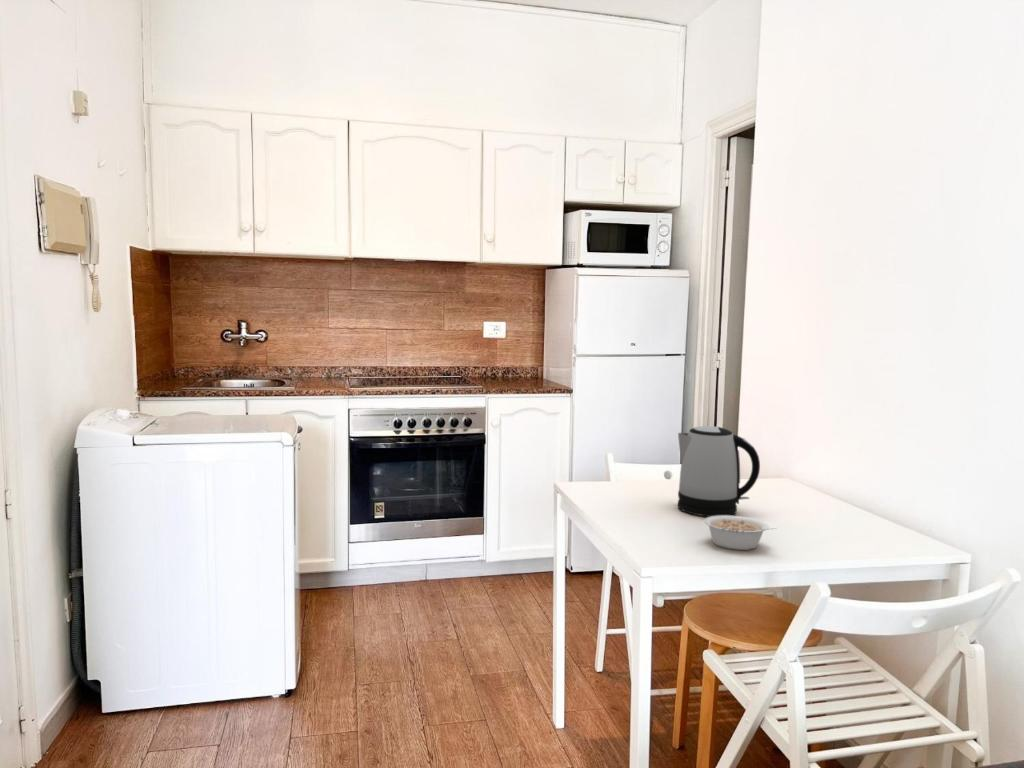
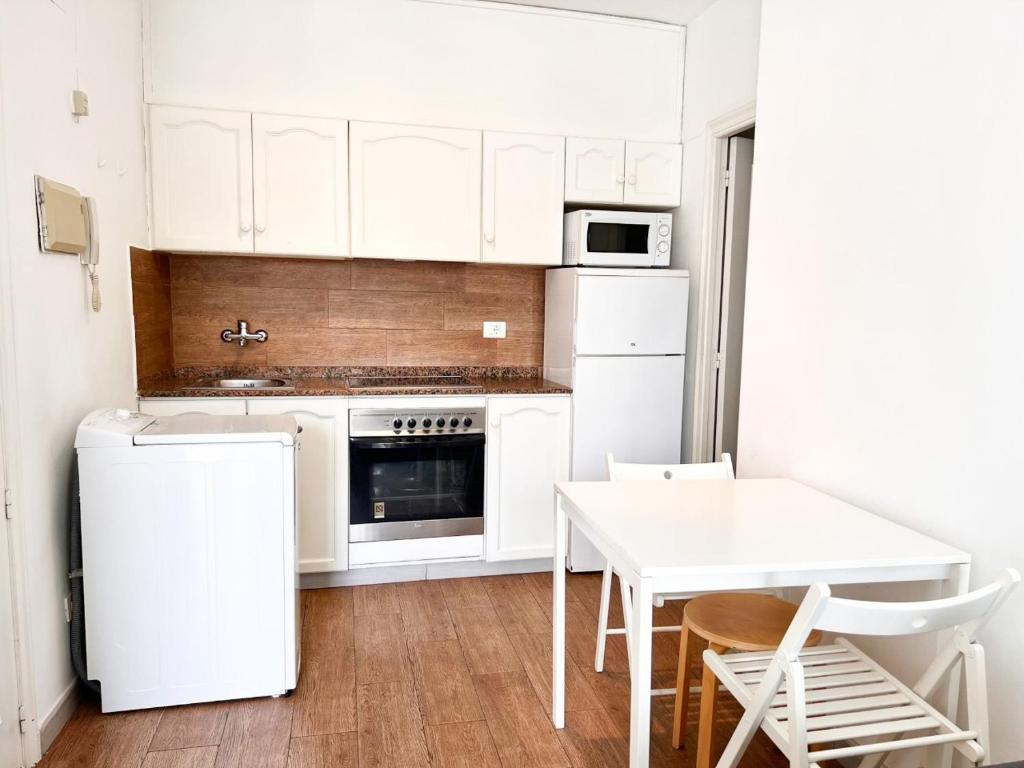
- kettle [677,425,761,517]
- legume [703,515,777,551]
